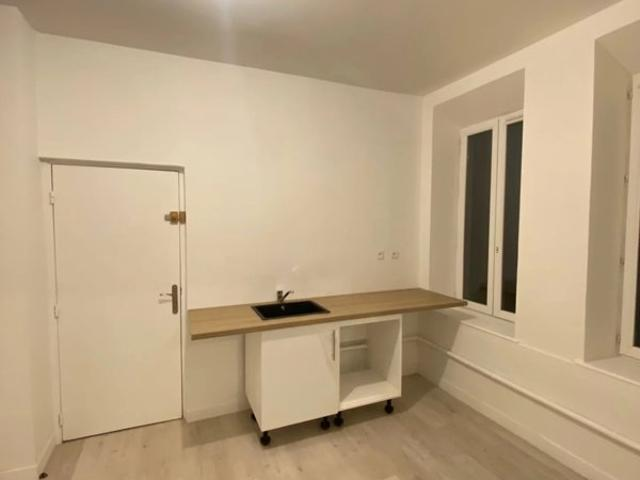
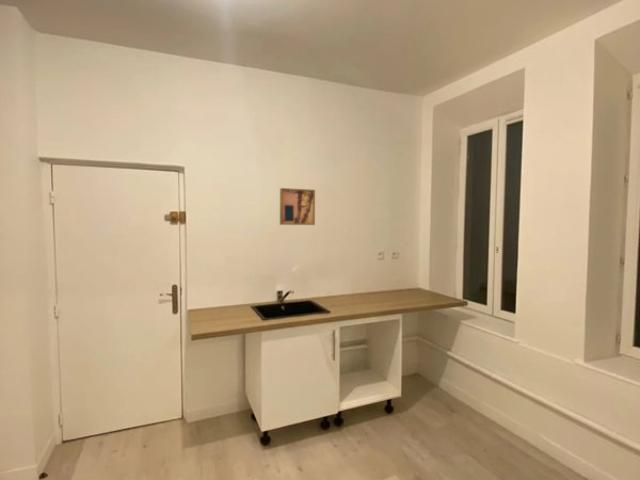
+ wall art [279,187,316,226]
